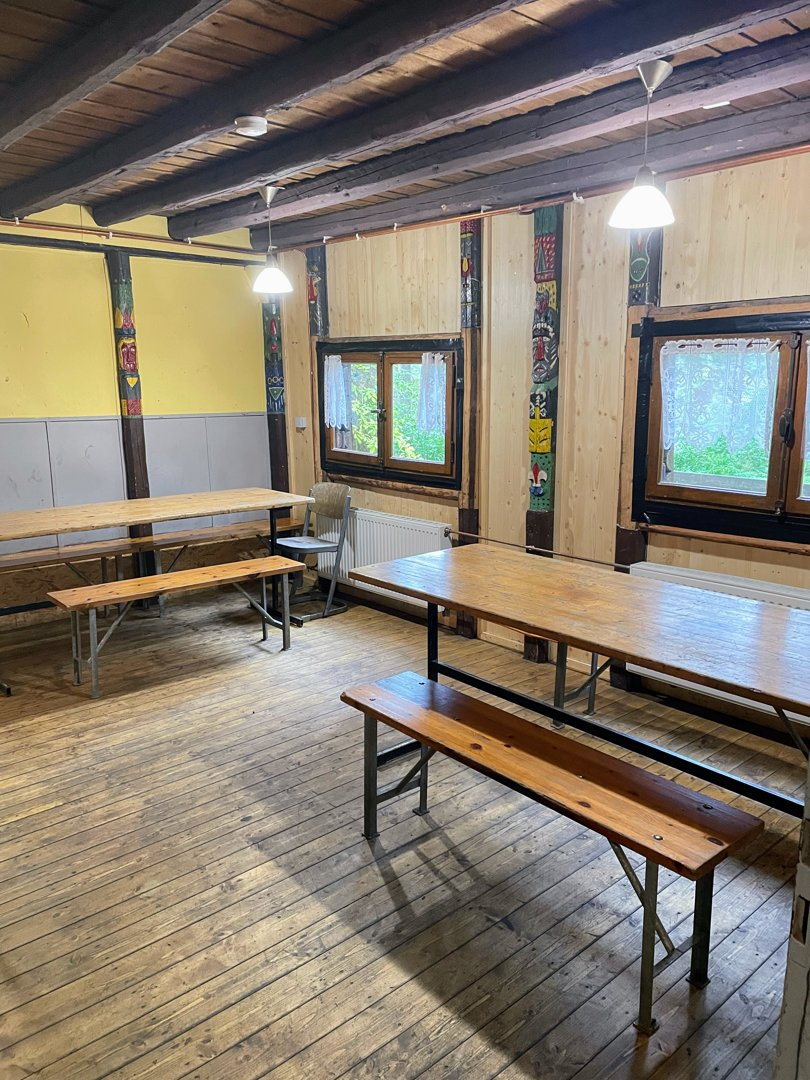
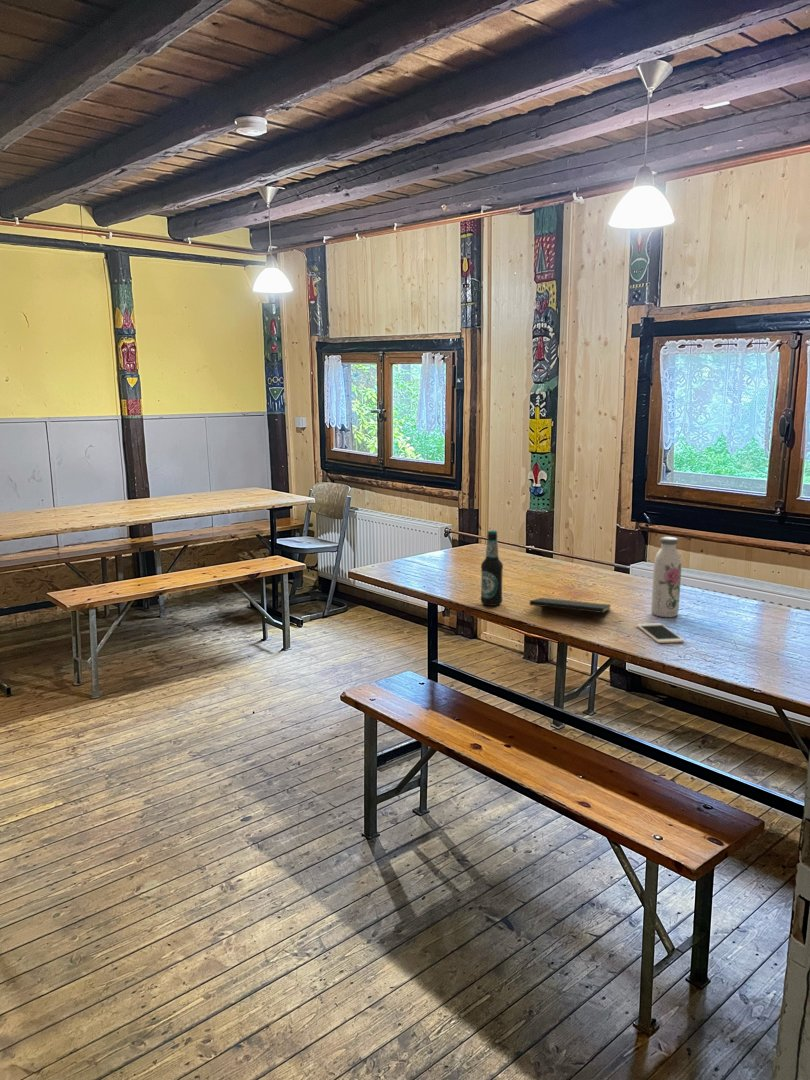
+ notepad [529,597,612,623]
+ cell phone [636,622,685,644]
+ water bottle [650,536,682,618]
+ bottle [480,529,504,607]
